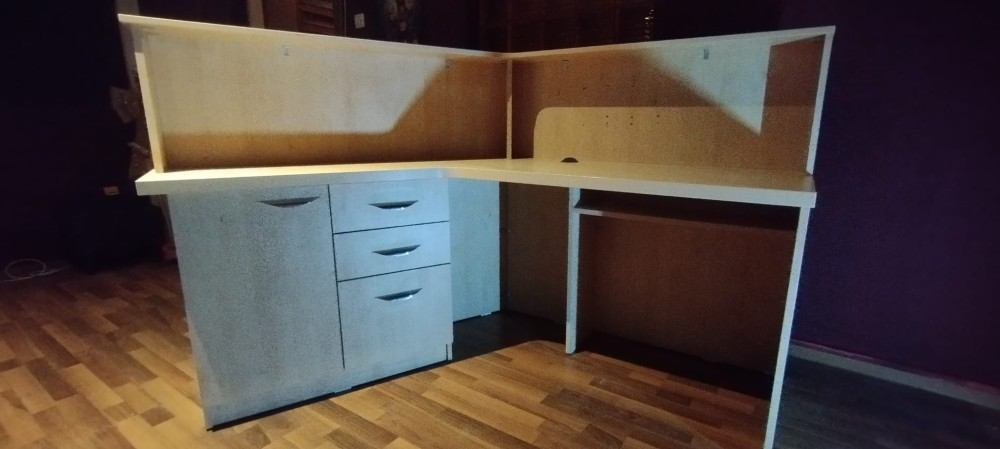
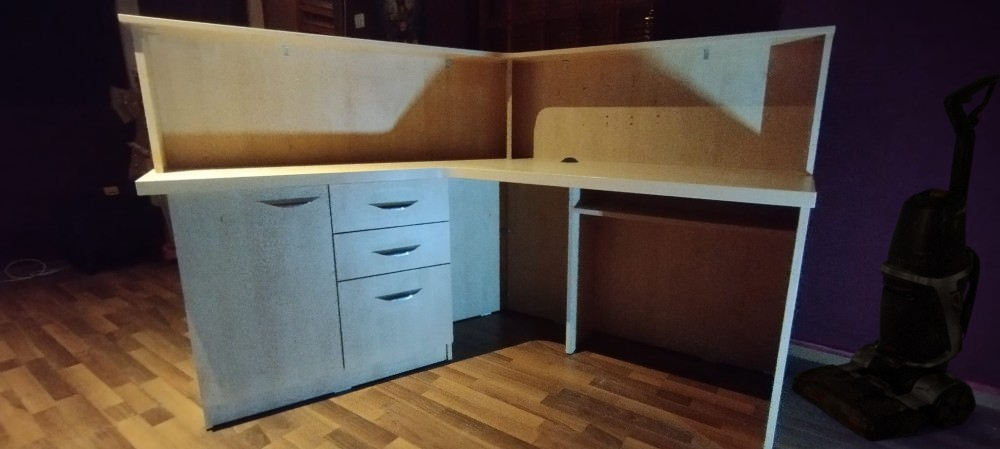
+ vacuum cleaner [791,73,1000,442]
